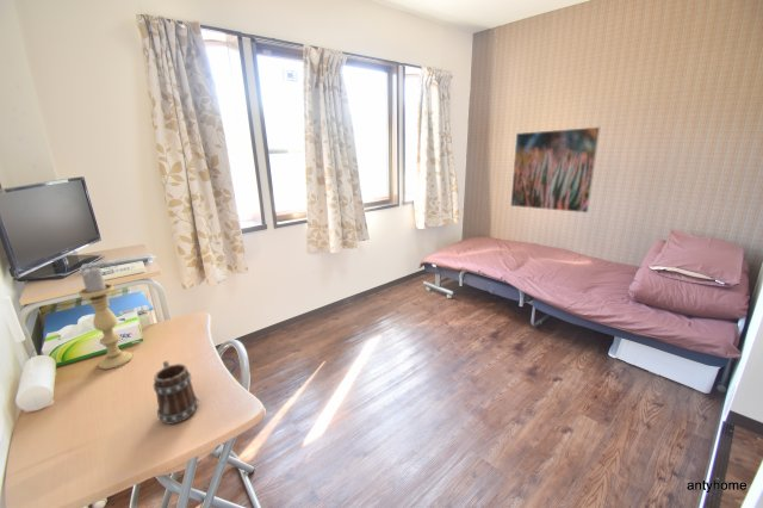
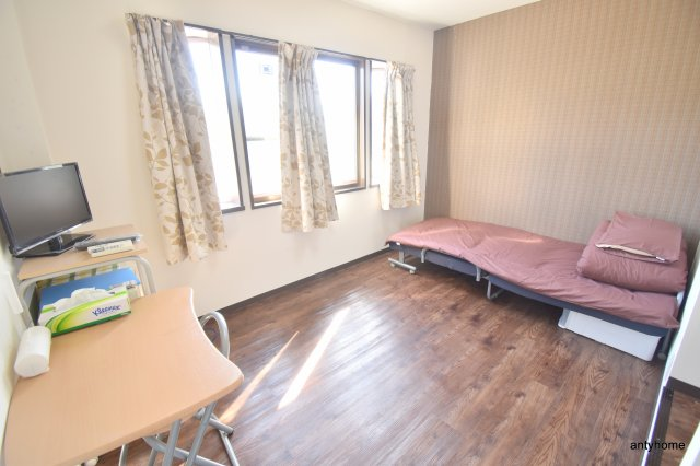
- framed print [509,126,602,213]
- candle holder [77,266,134,371]
- mug [153,360,200,426]
